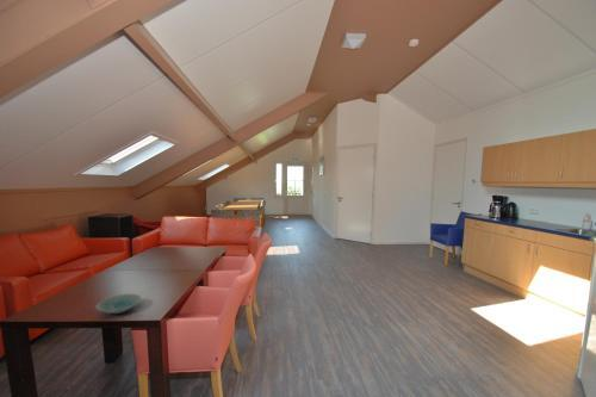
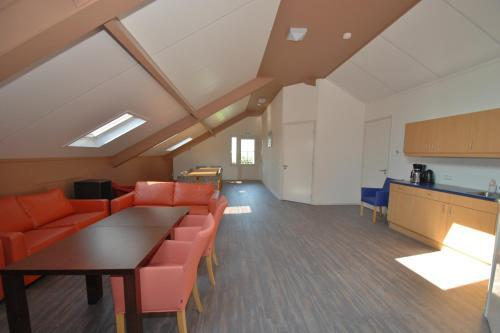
- bowl [95,293,142,315]
